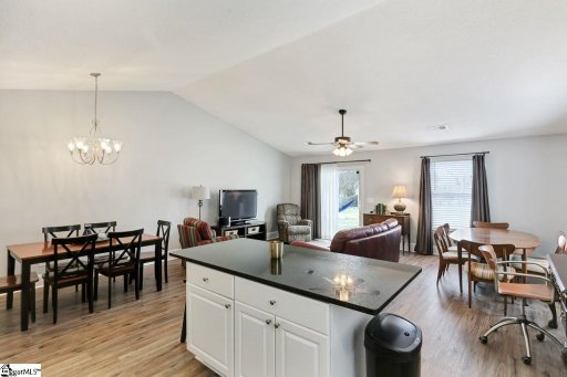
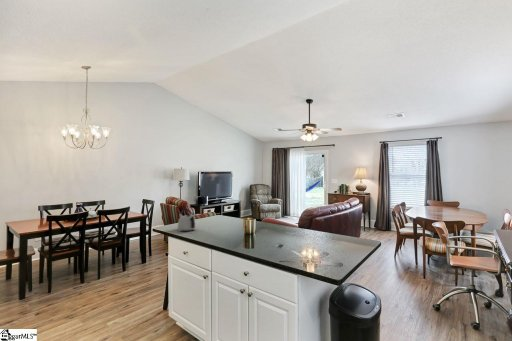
+ kettle [176,207,197,232]
